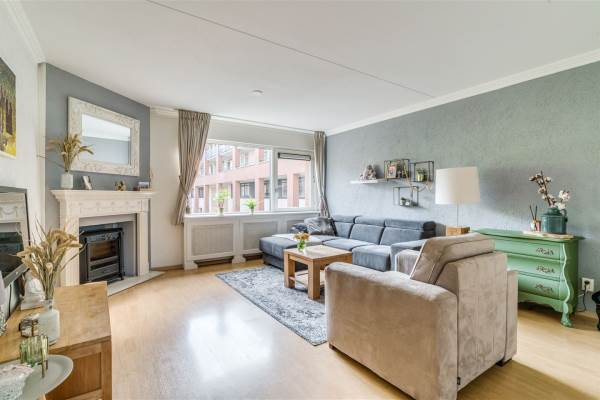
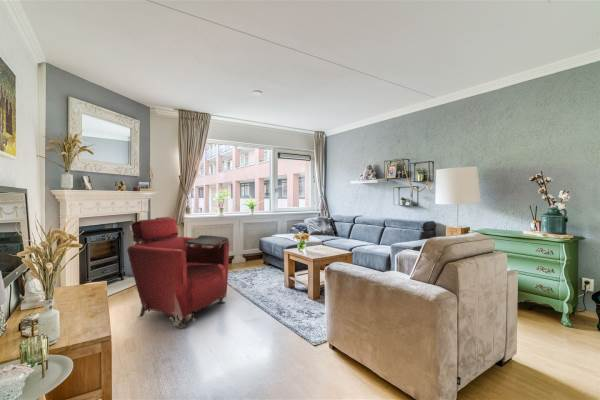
+ armchair [126,216,230,330]
